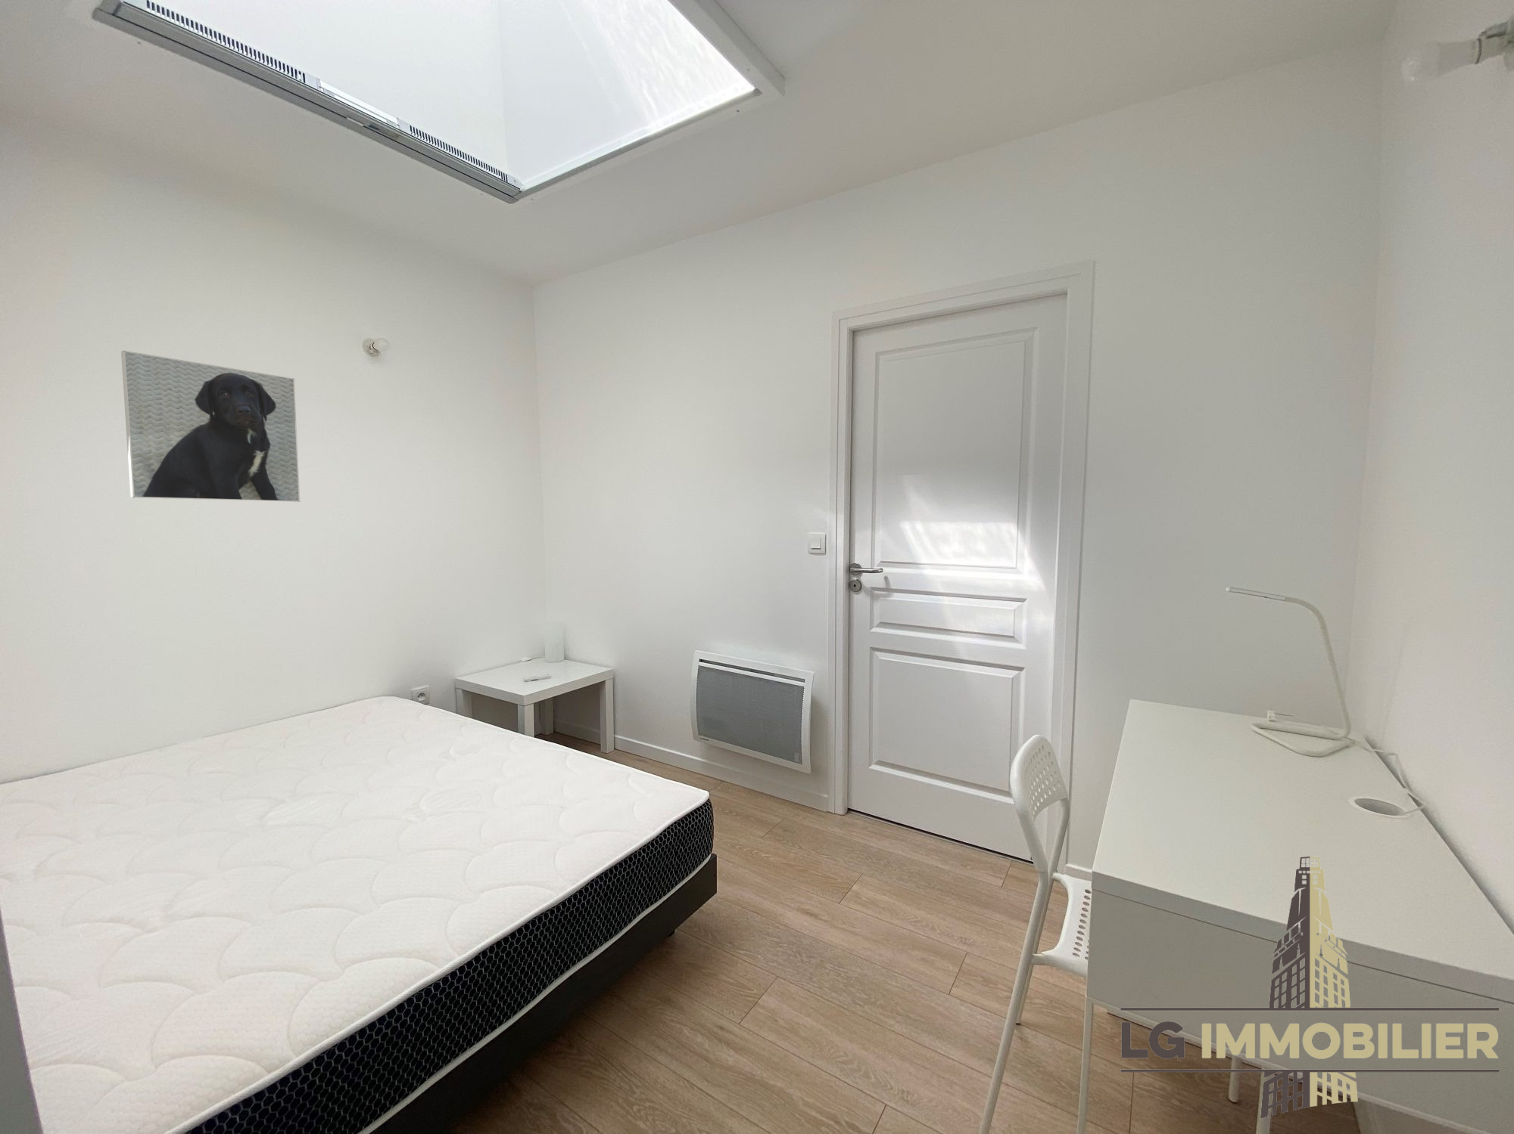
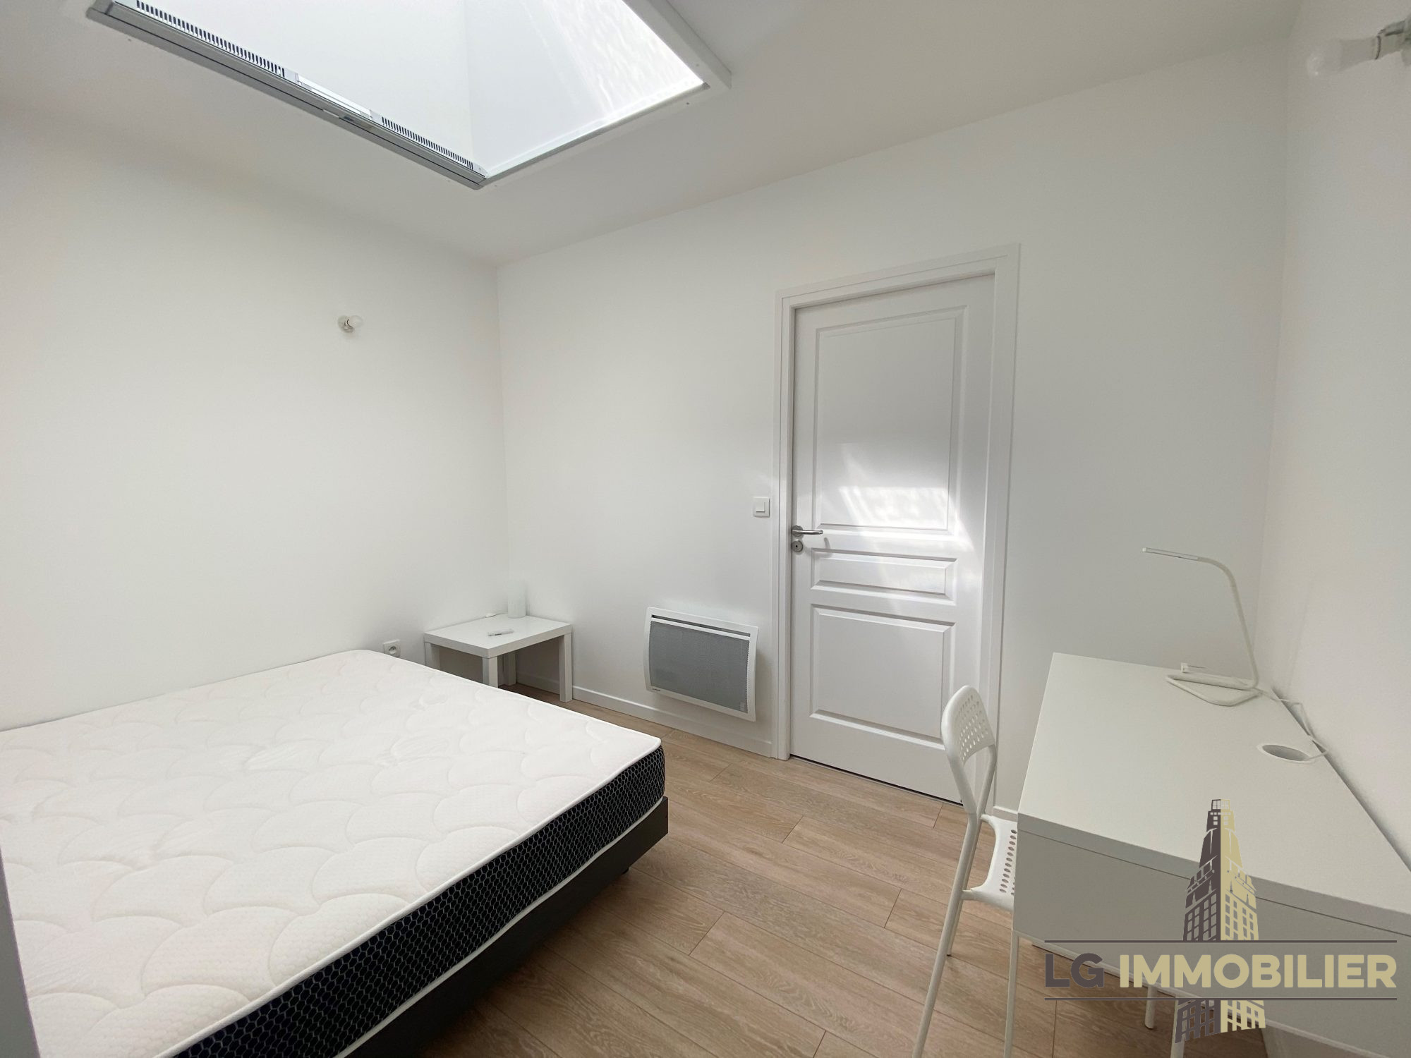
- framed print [120,350,300,503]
